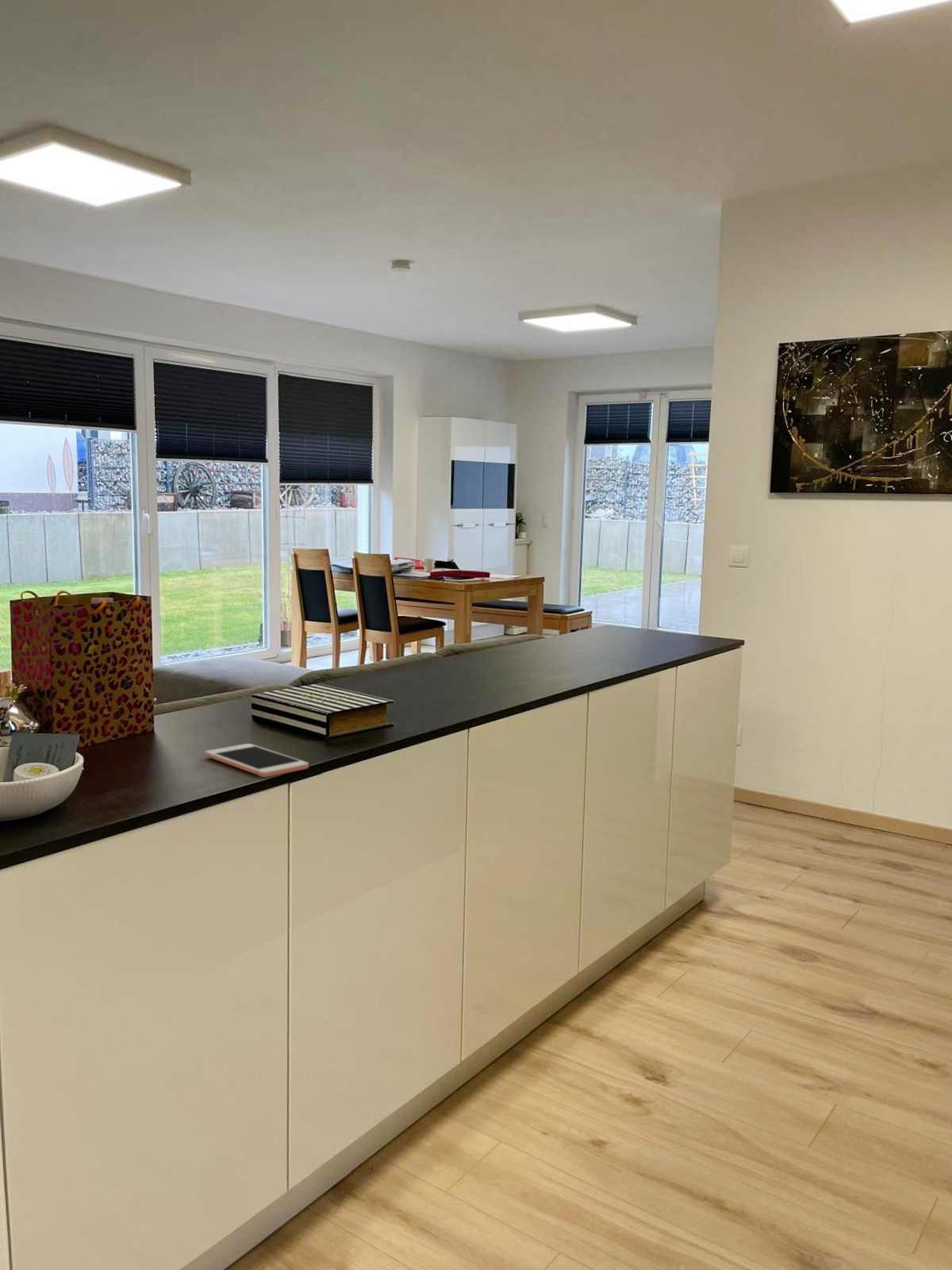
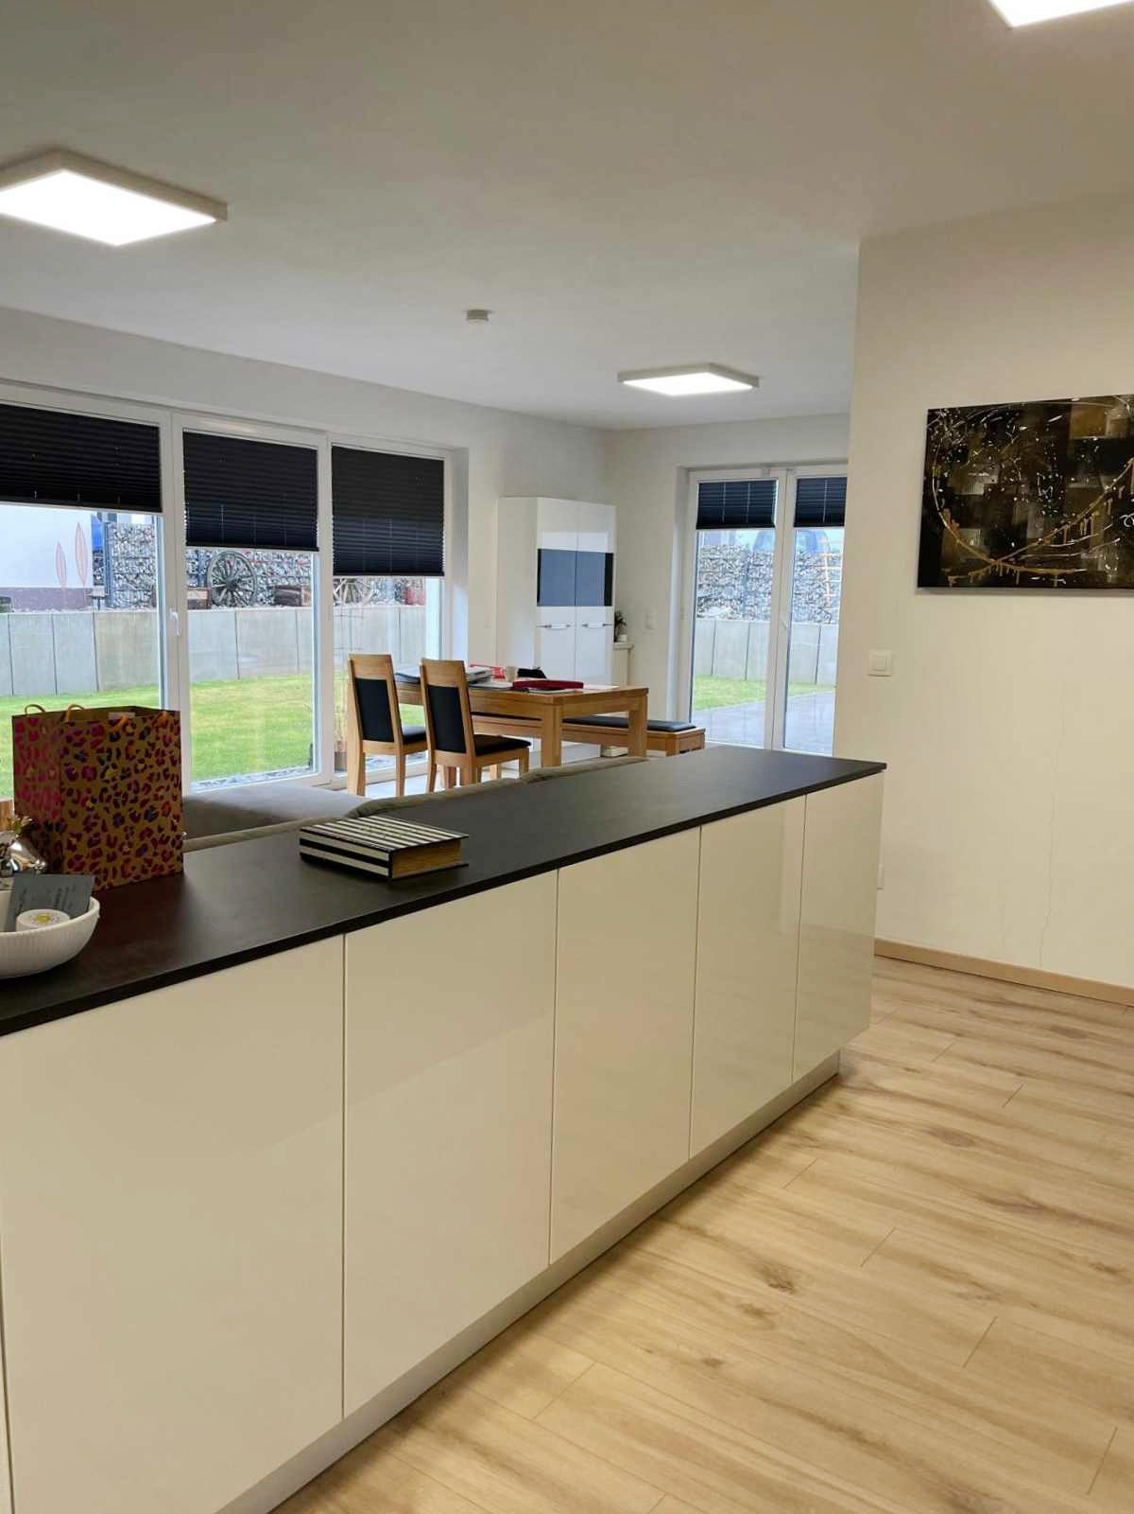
- cell phone [204,743,309,778]
